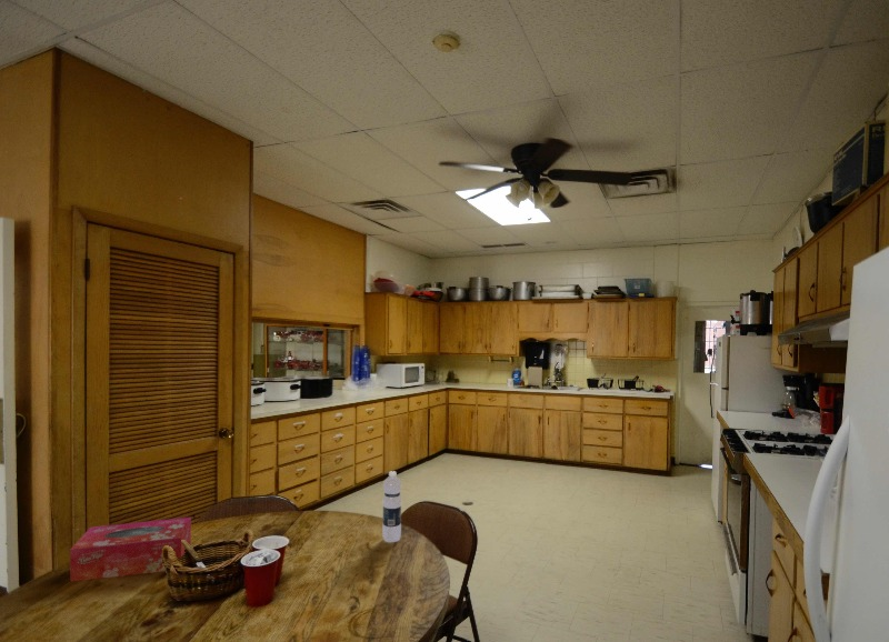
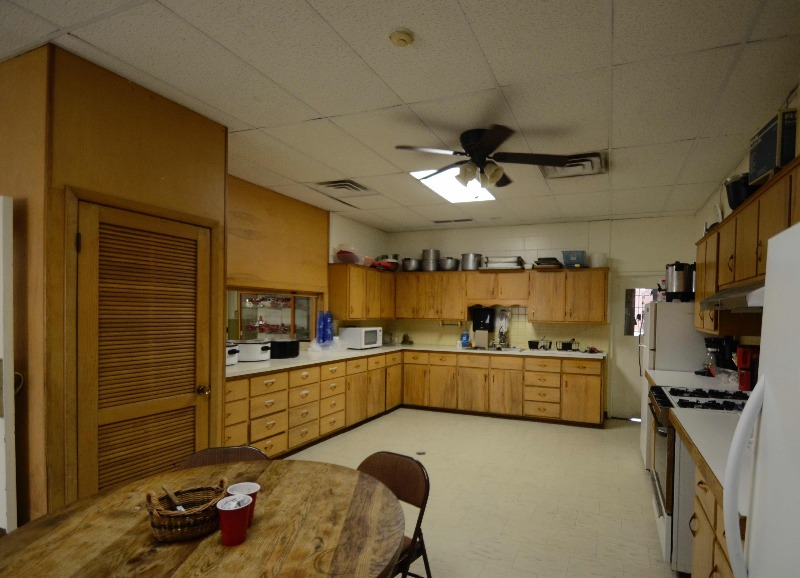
- water bottle [381,470,402,543]
- tissue box [69,516,192,582]
